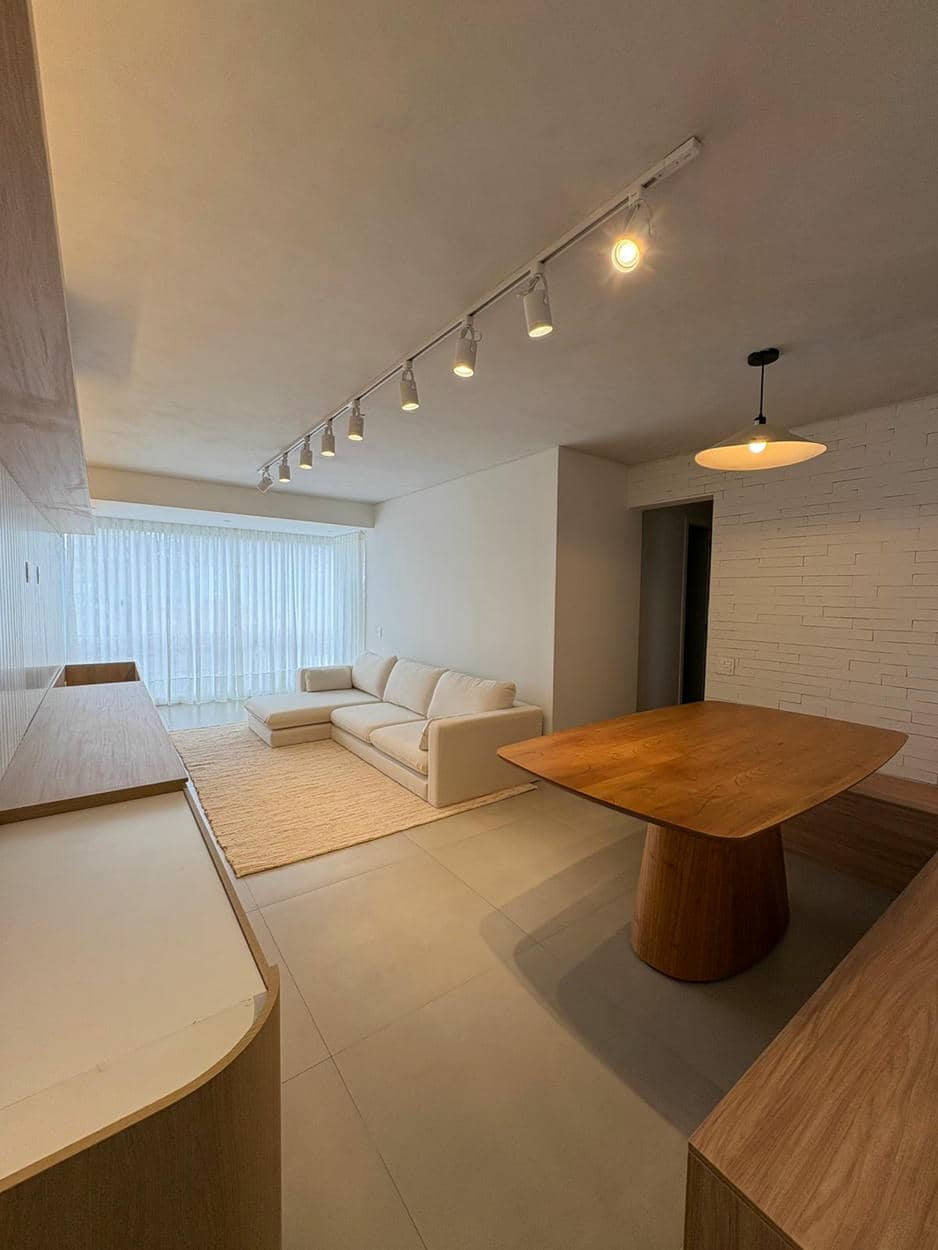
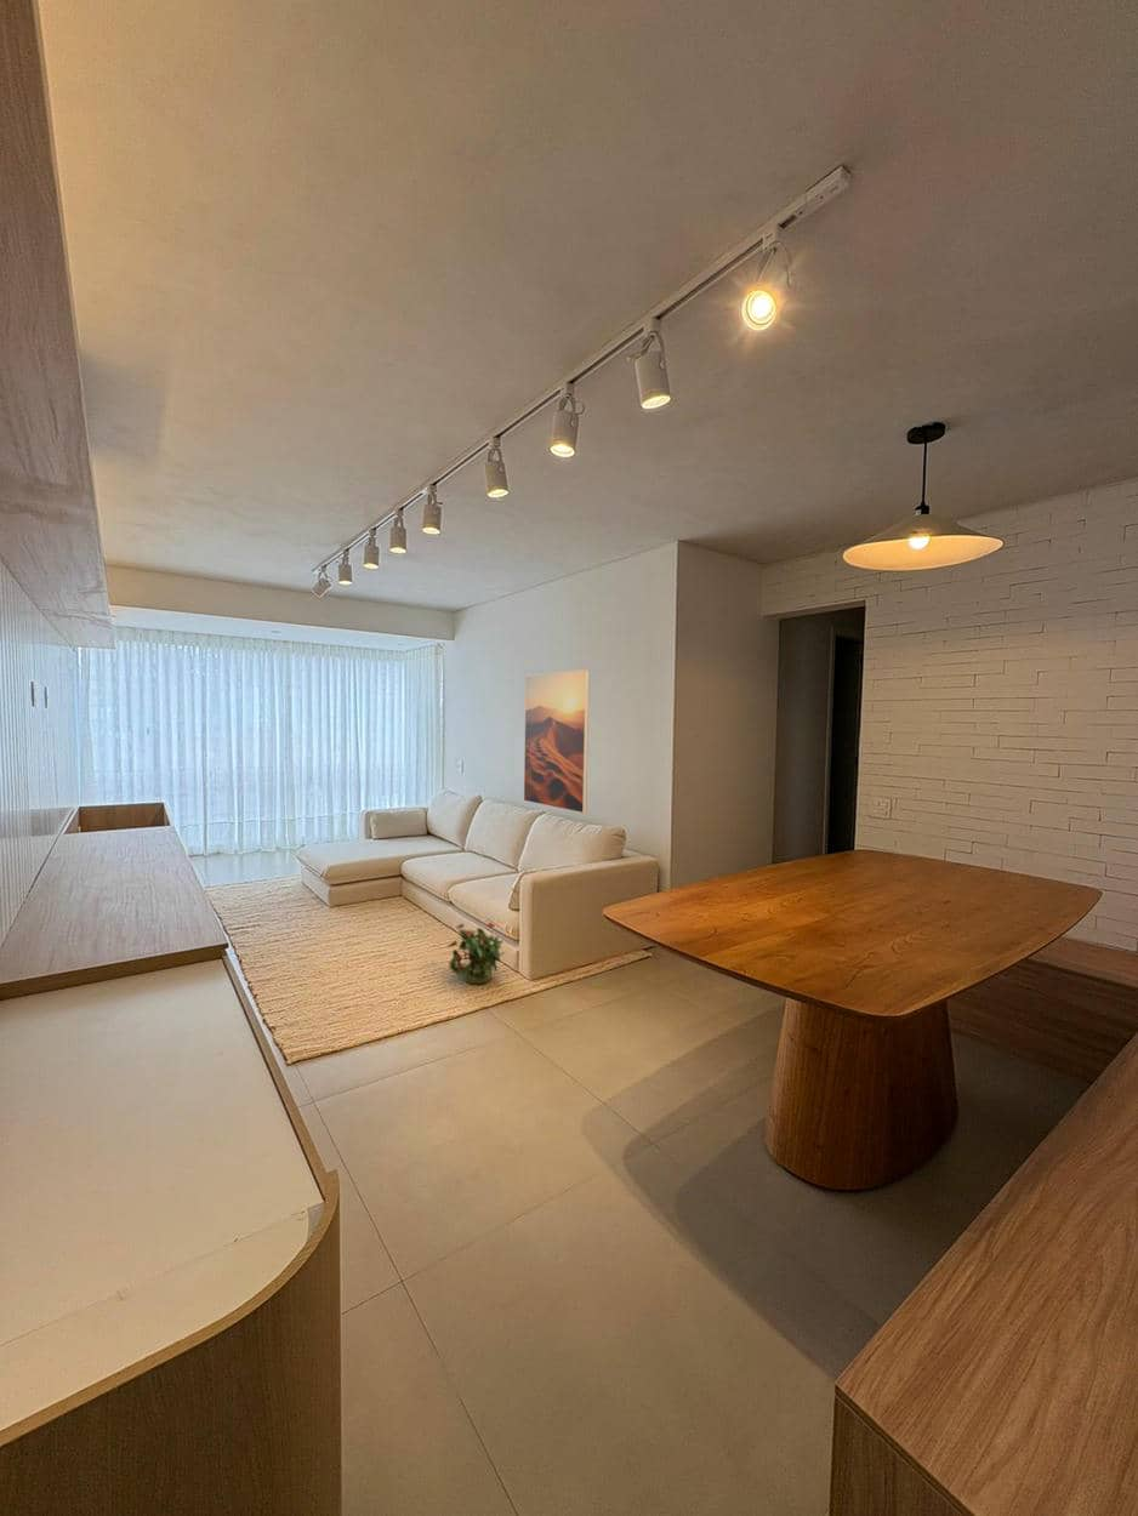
+ potted plant [445,922,507,985]
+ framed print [523,668,591,814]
